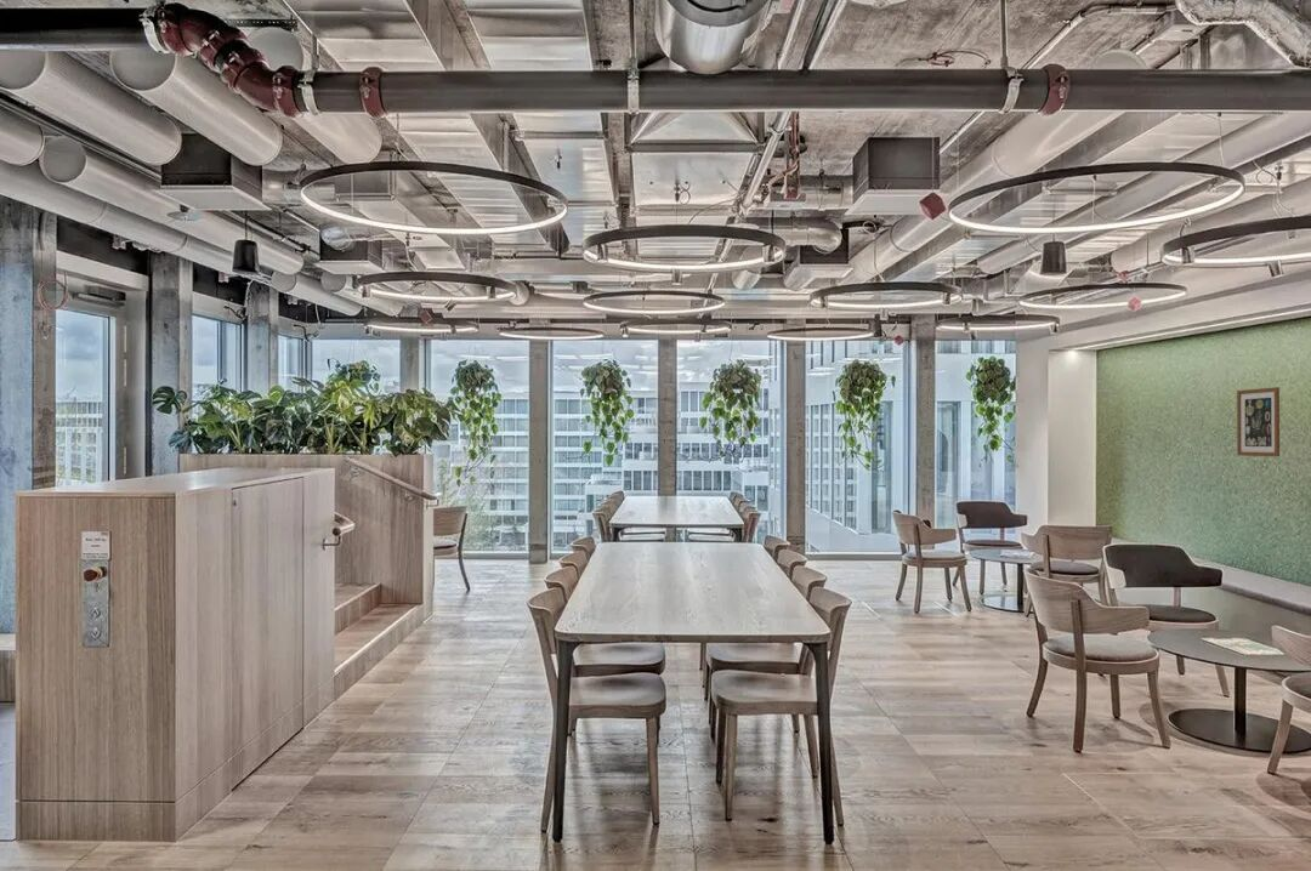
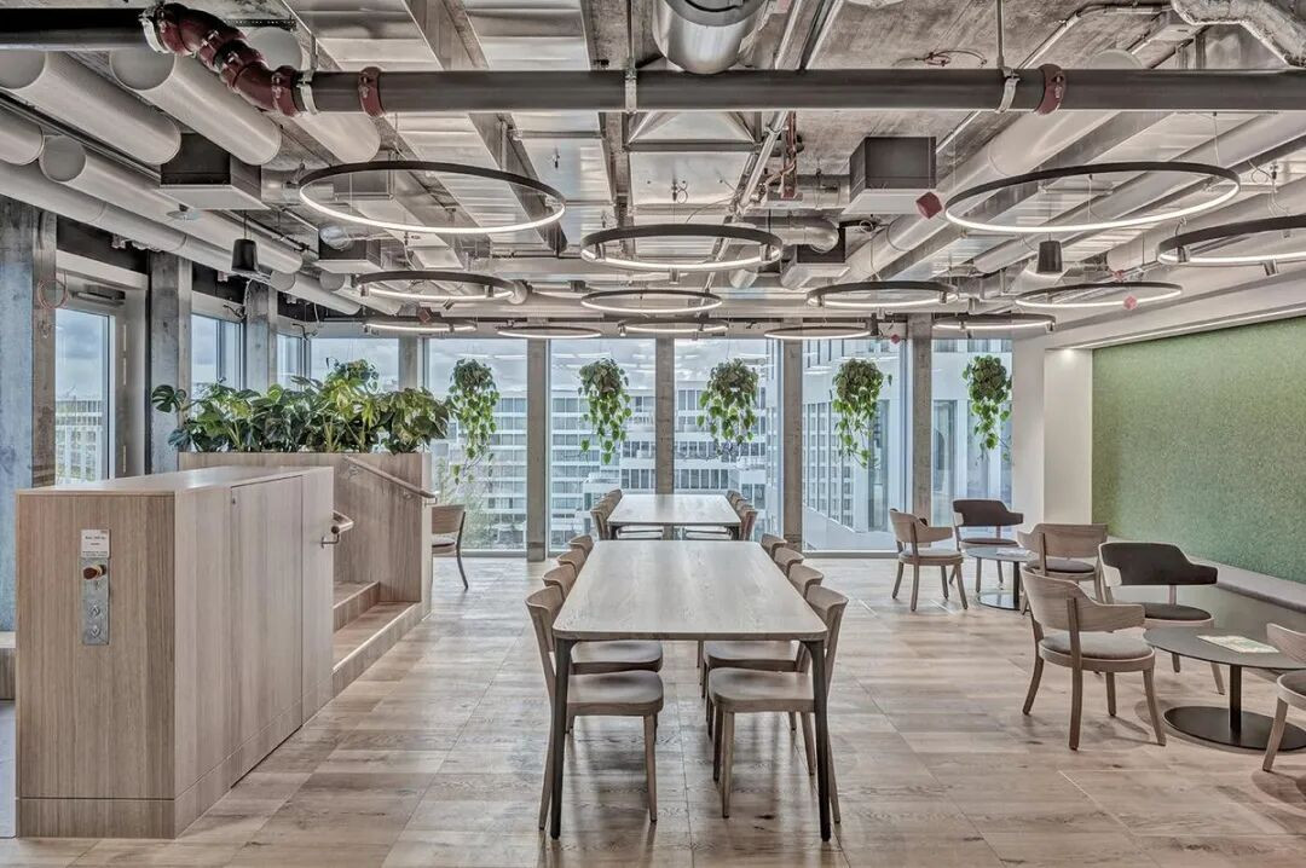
- wall art [1236,386,1281,457]
